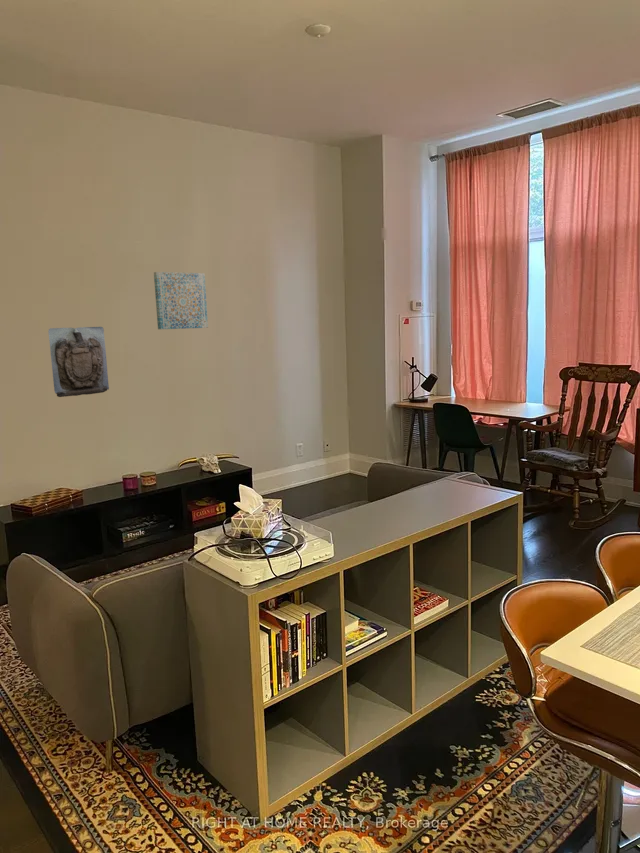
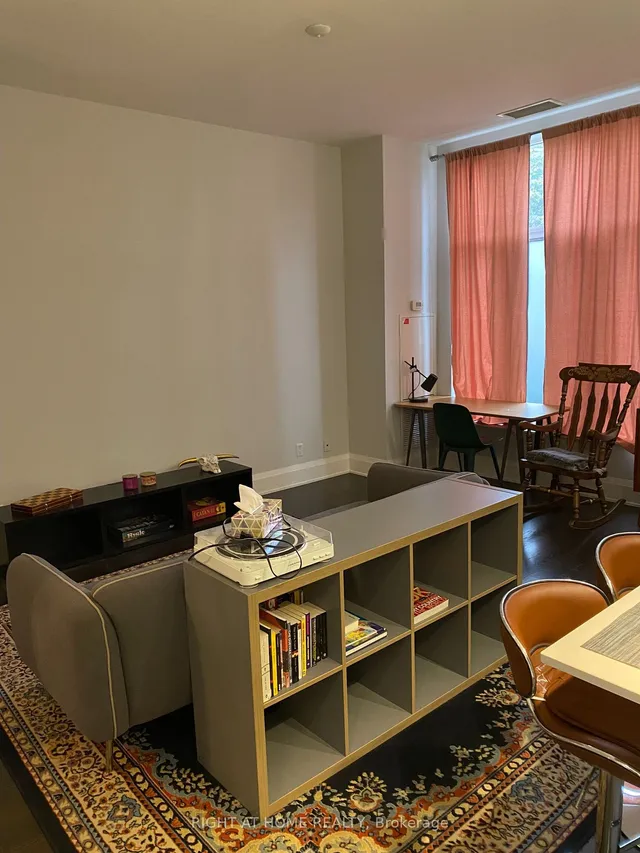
- wall art [153,271,209,330]
- wall sculpture [47,326,110,398]
